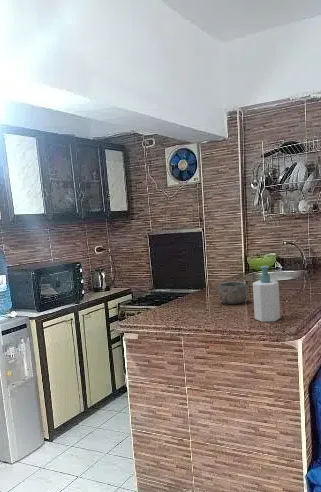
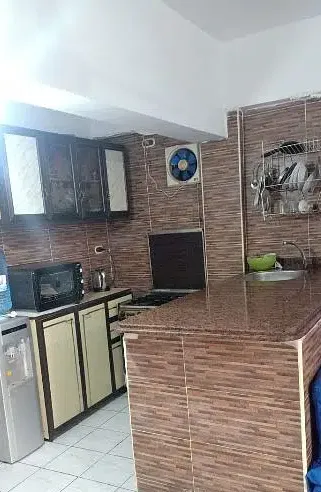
- soap bottle [252,265,281,323]
- bowl [215,280,249,305]
